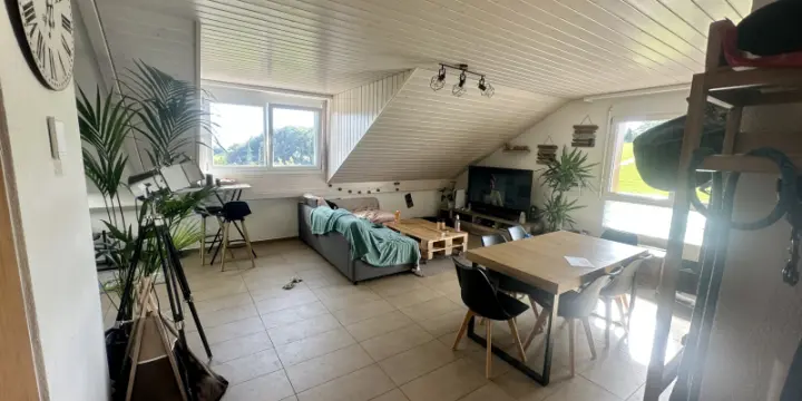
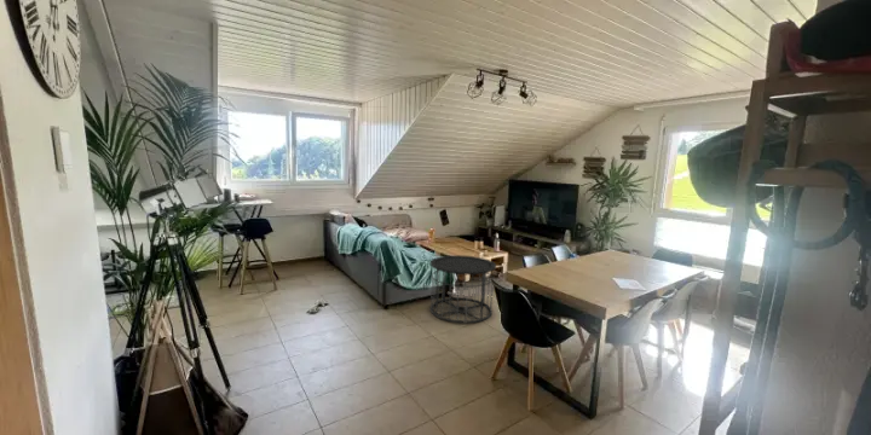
+ side table [429,254,497,324]
